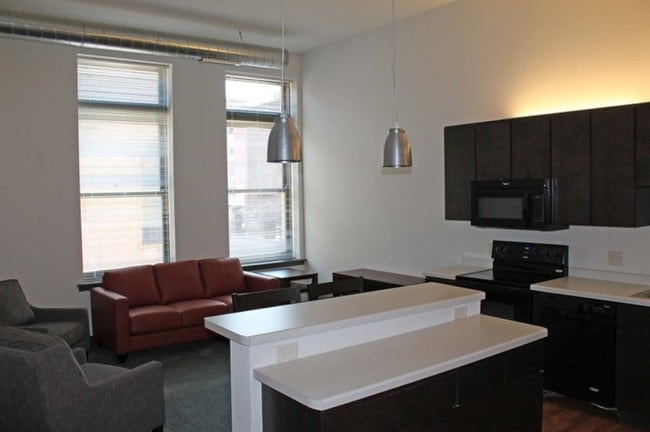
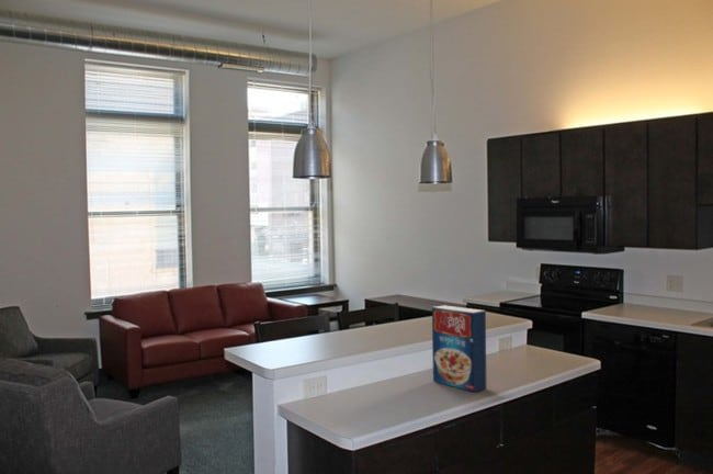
+ cereal box [431,304,487,393]
